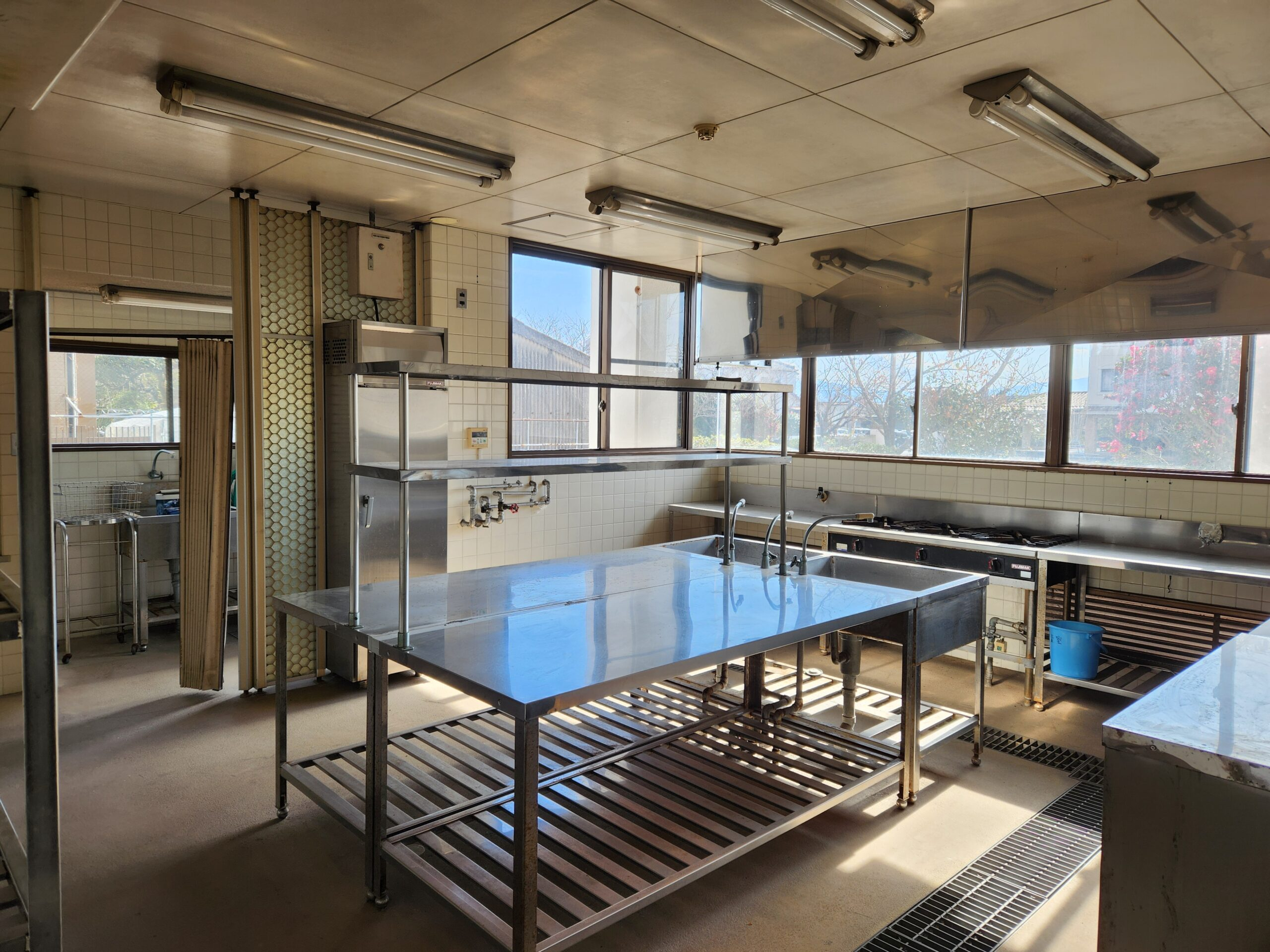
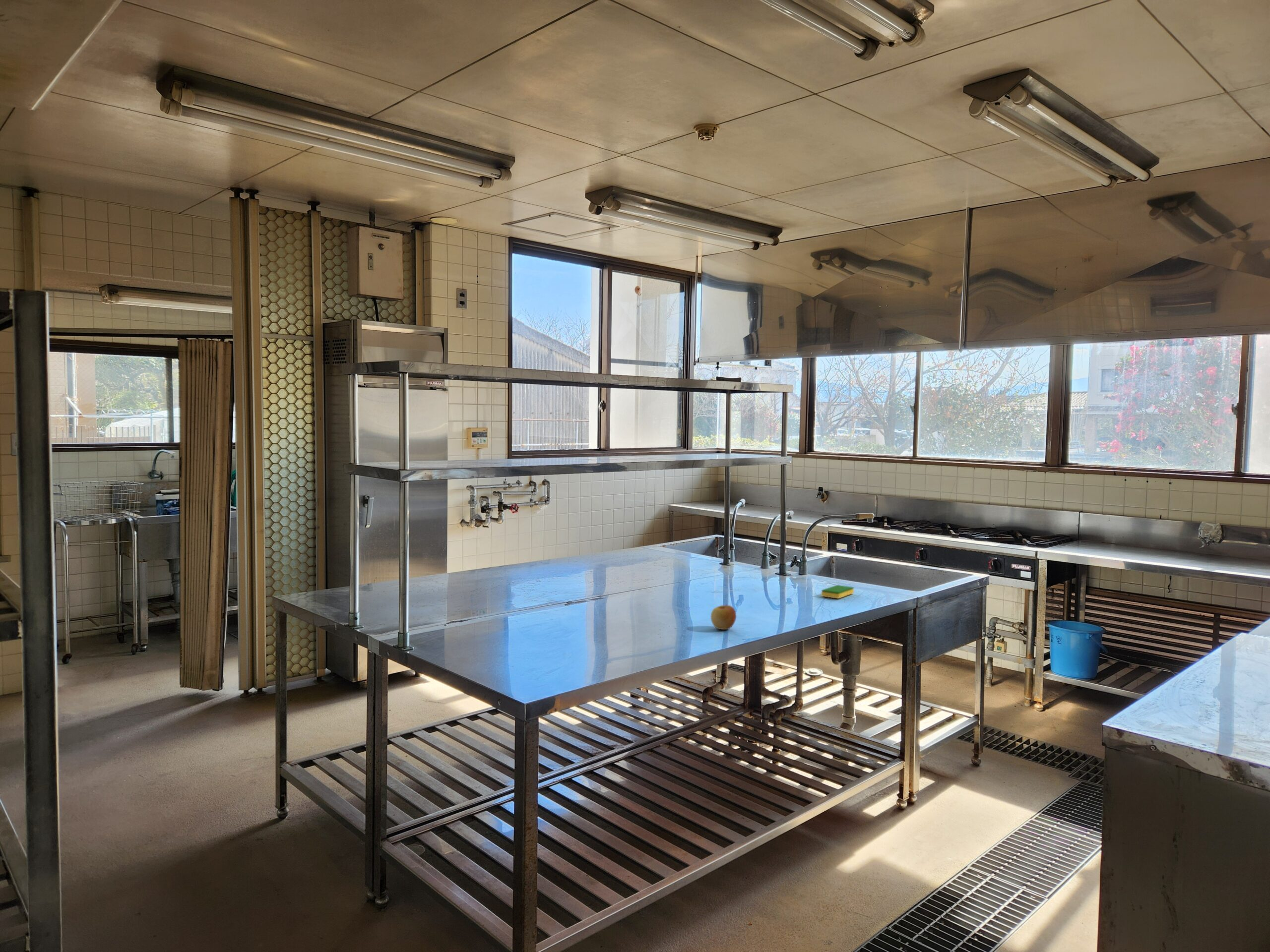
+ dish sponge [821,585,854,599]
+ apple [710,603,737,630]
